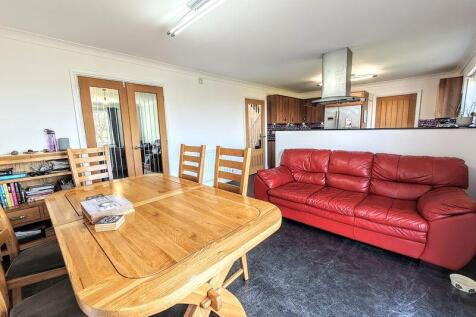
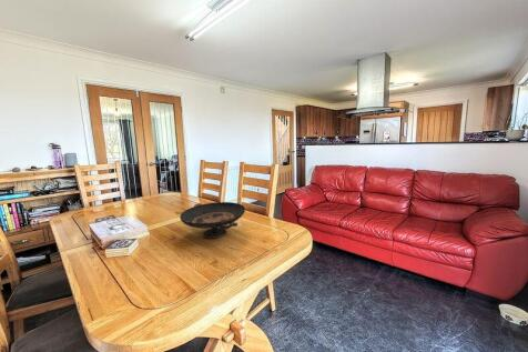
+ decorative bowl [179,201,246,239]
